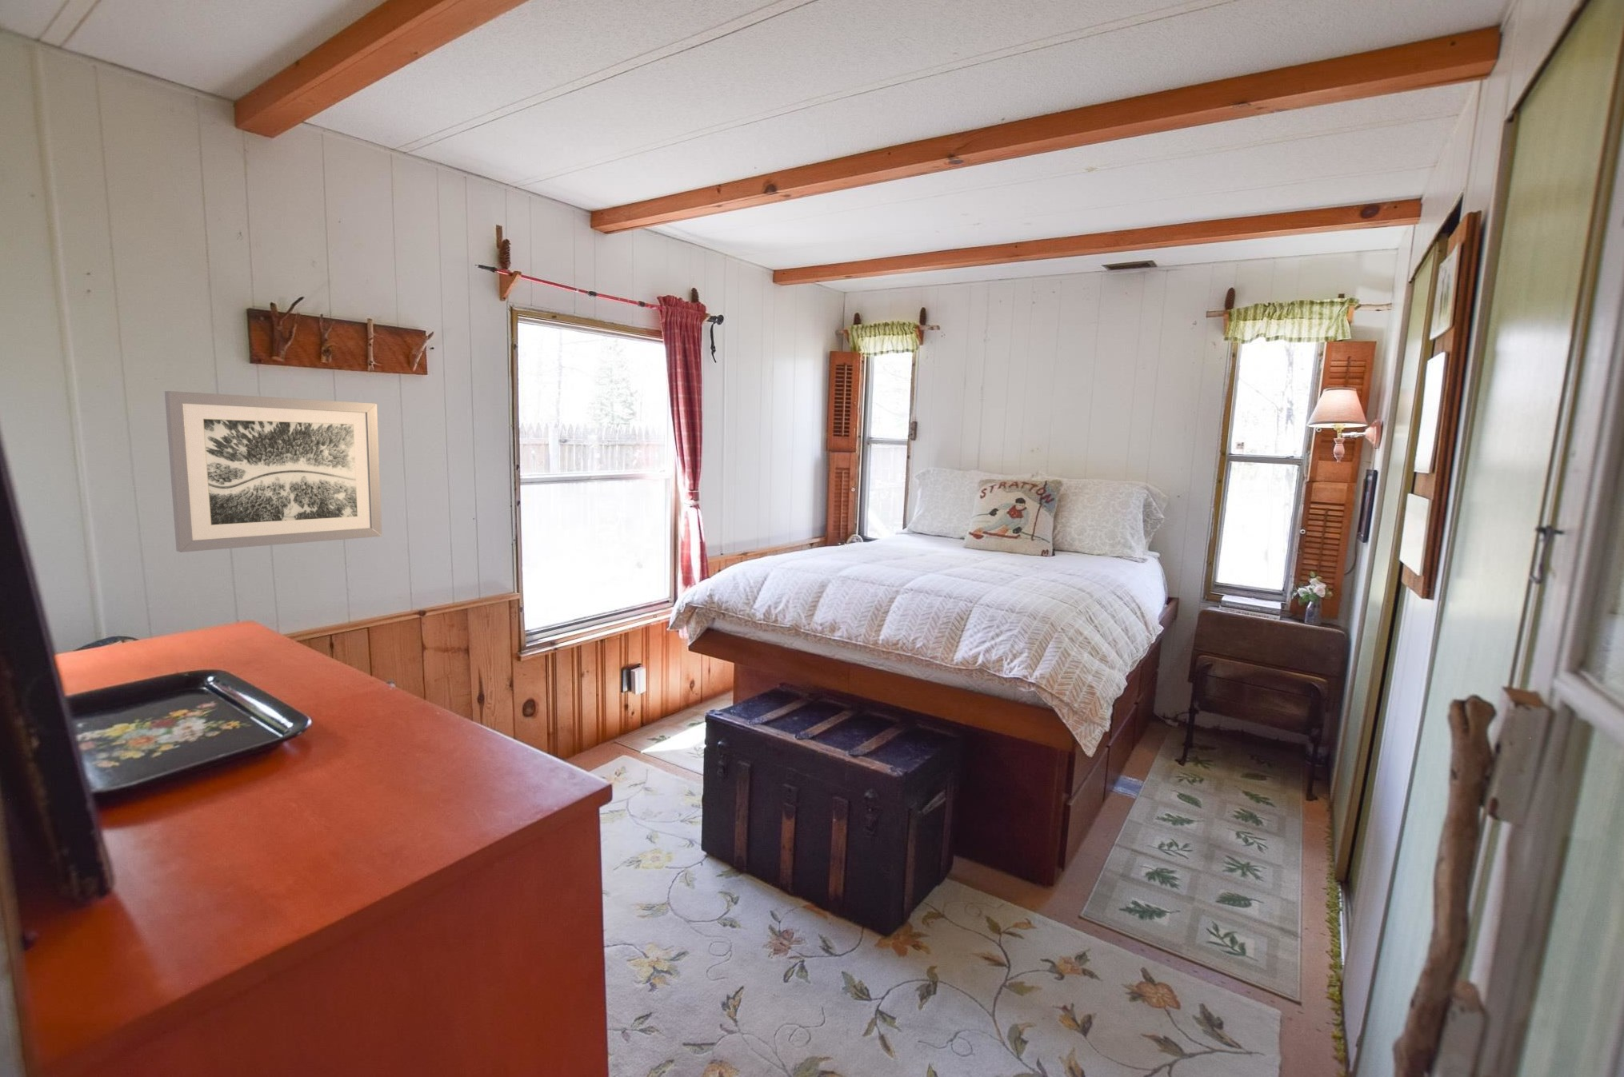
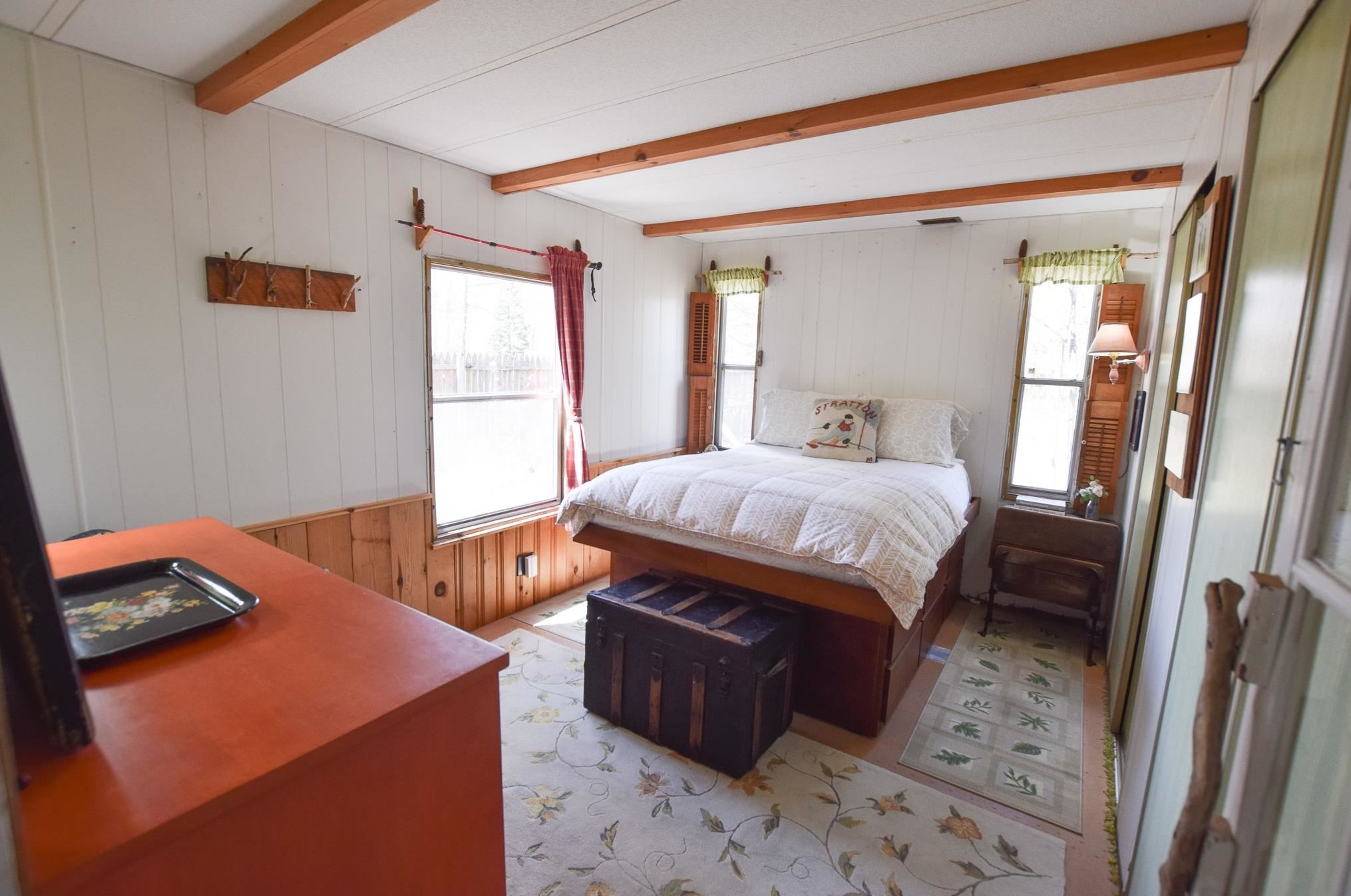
- wall art [163,391,382,553]
